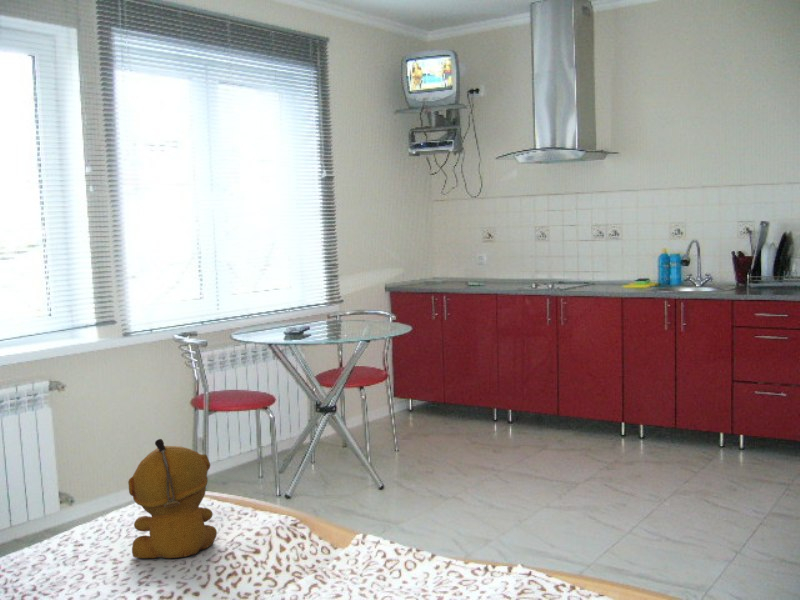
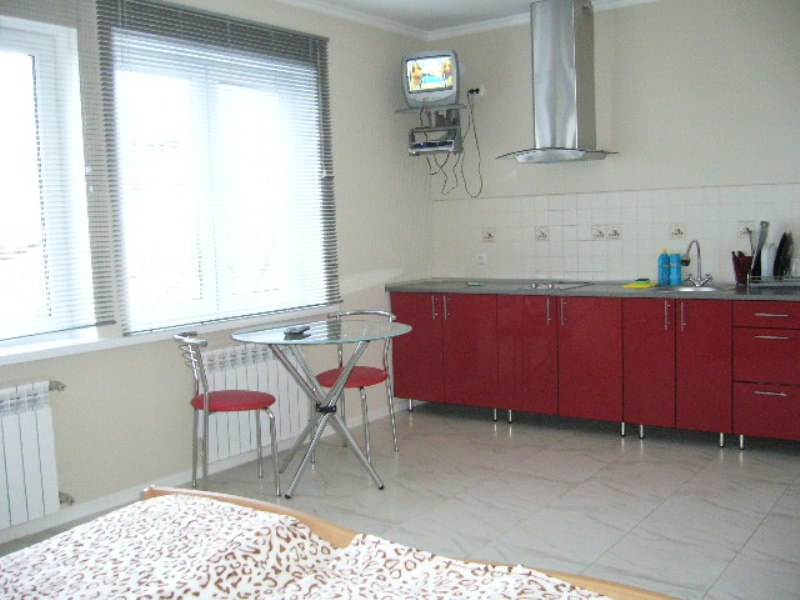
- stuffed bear [127,438,218,559]
